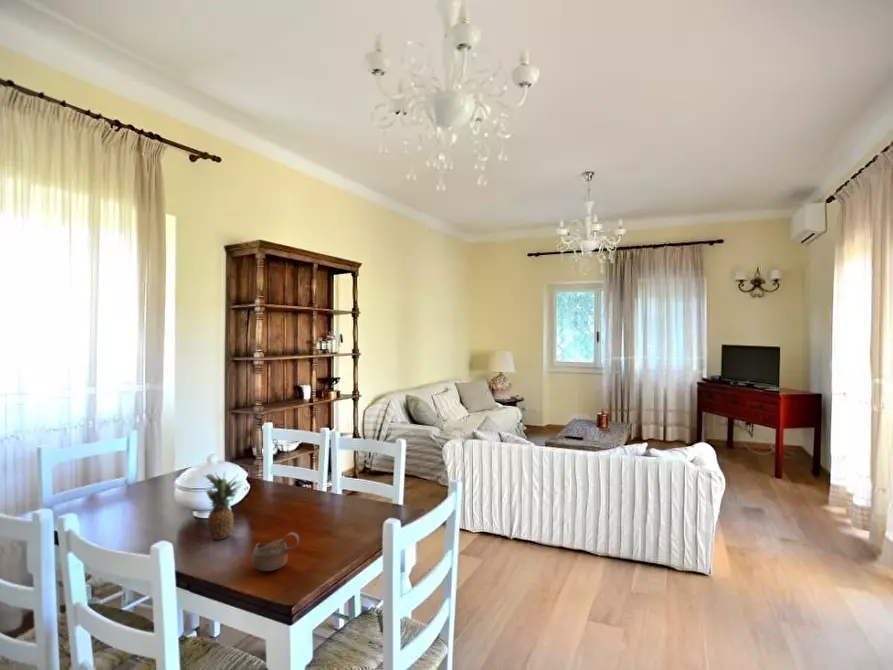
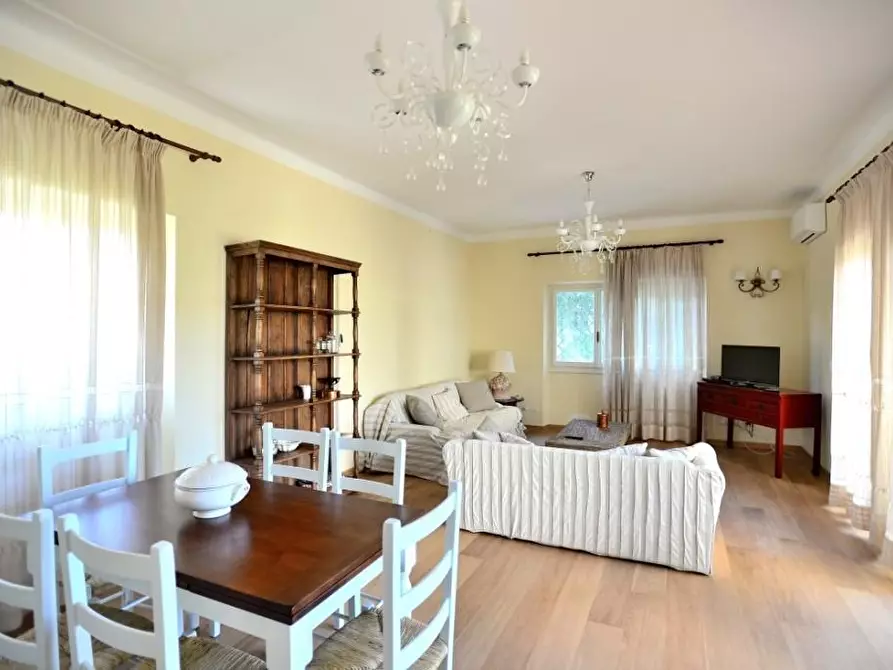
- fruit [203,471,243,541]
- cup [251,531,300,572]
